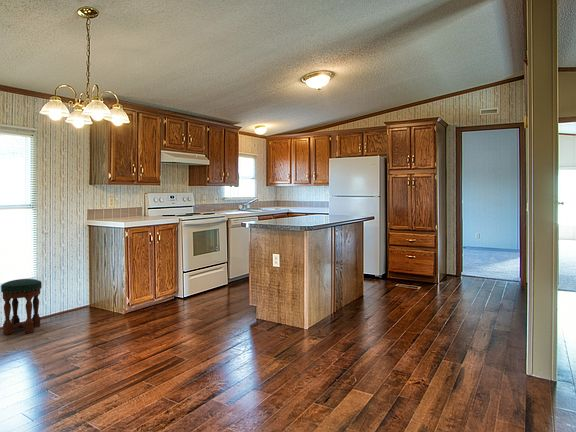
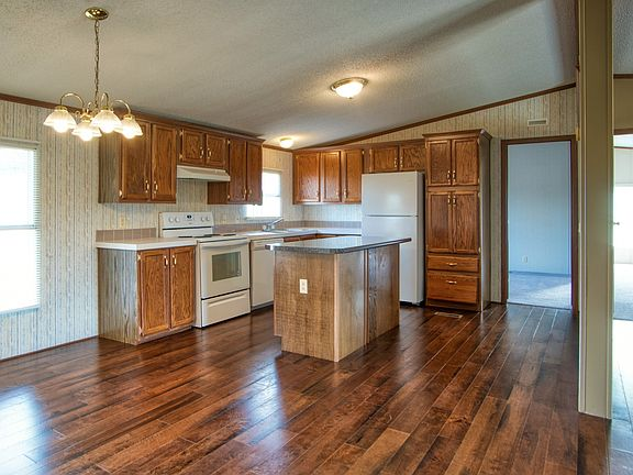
- stool [0,278,43,336]
